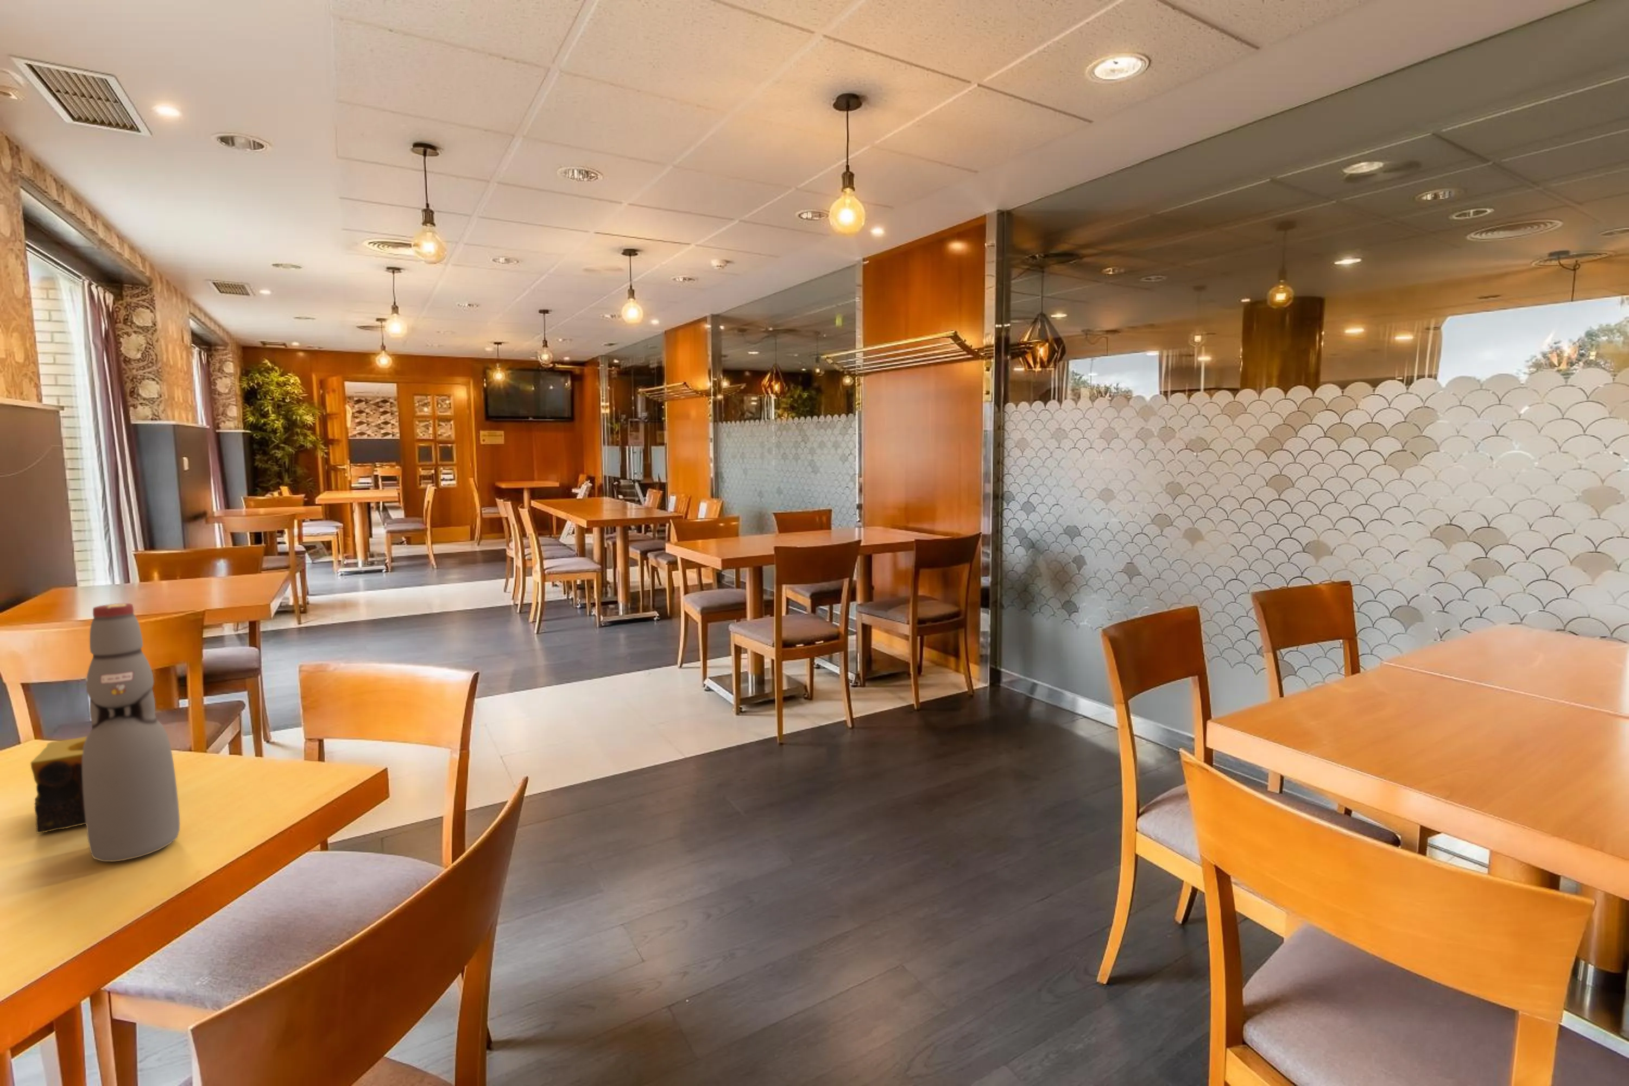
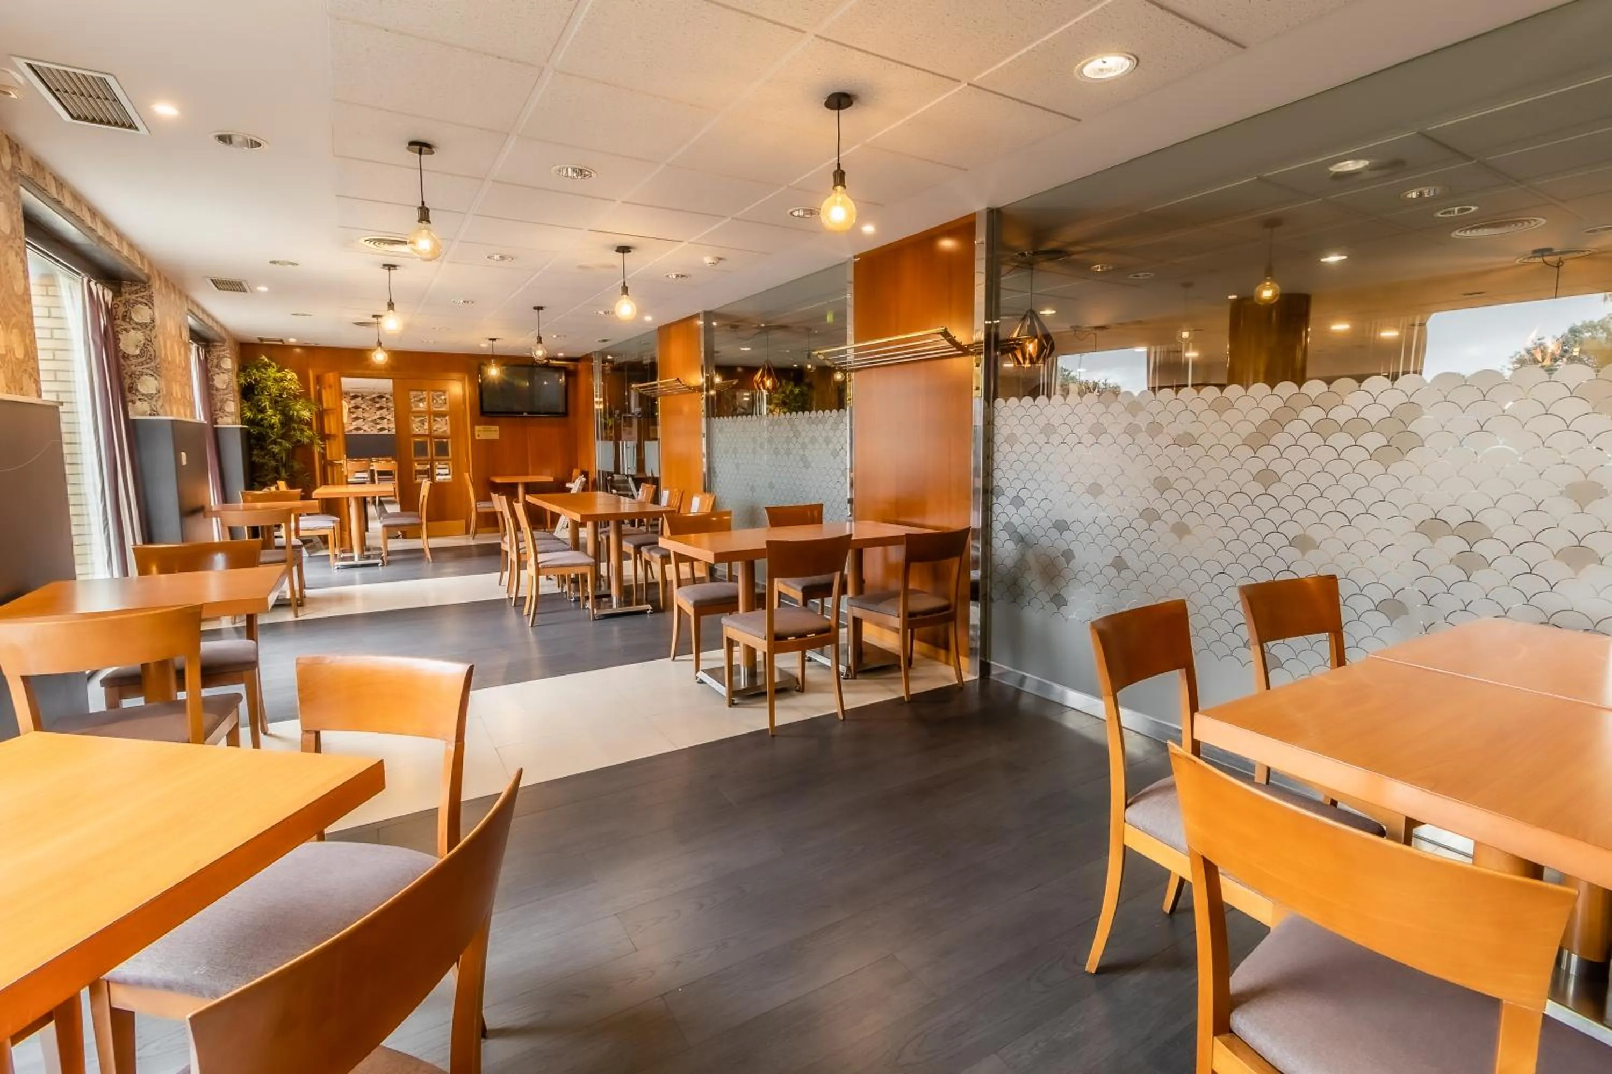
- bottle [82,602,181,862]
- candle [30,736,87,834]
